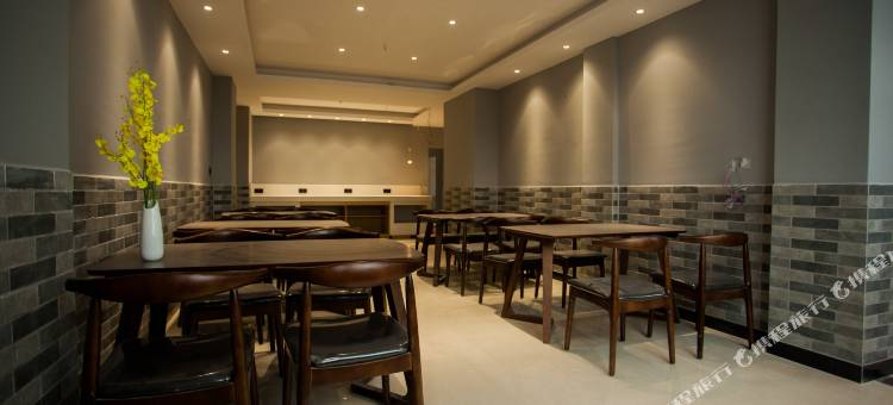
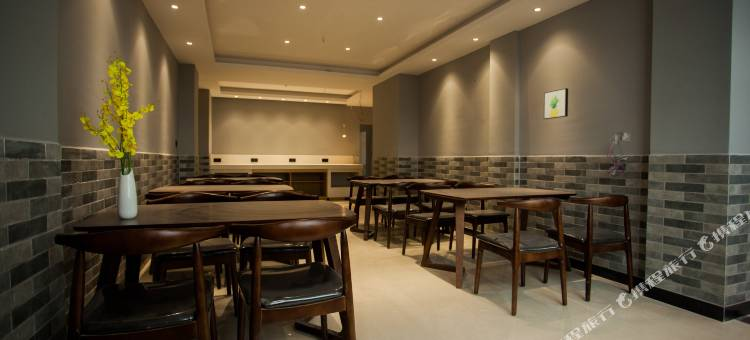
+ wall art [543,87,569,120]
